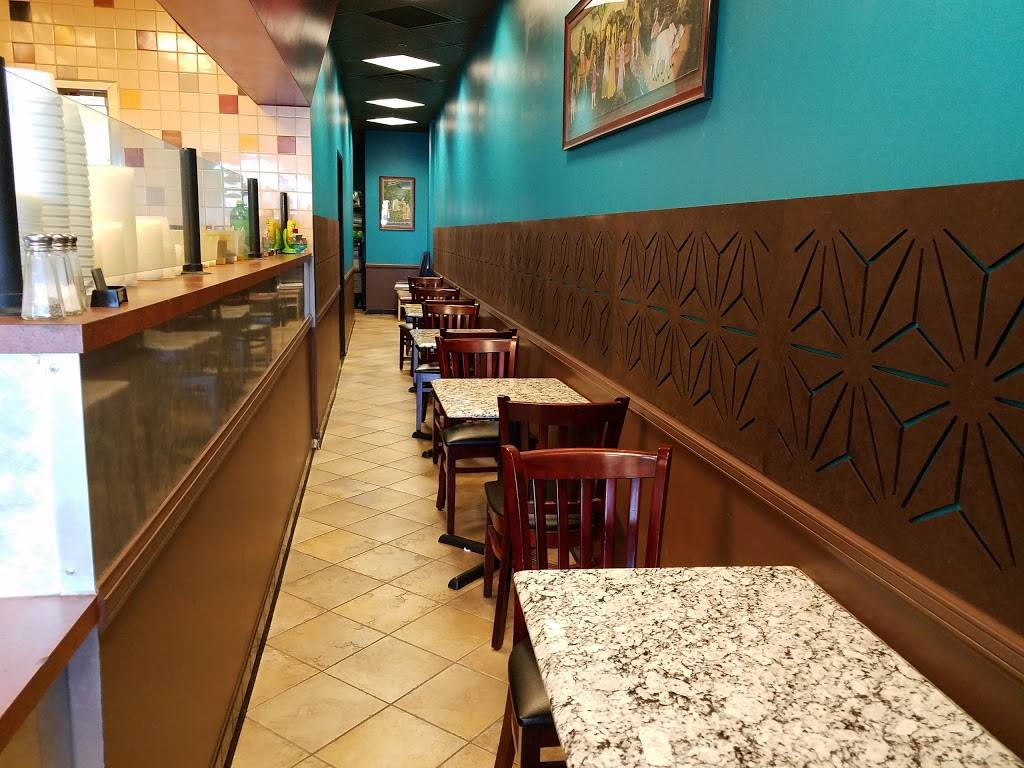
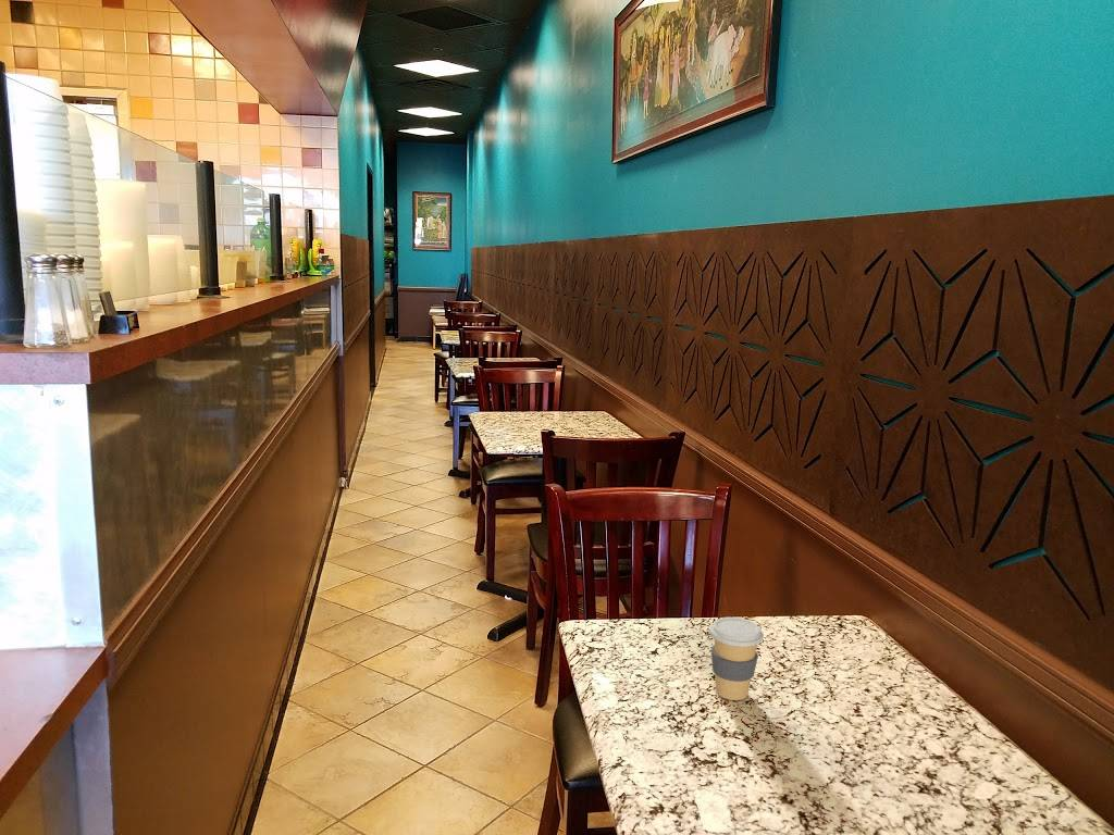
+ coffee cup [708,616,765,701]
